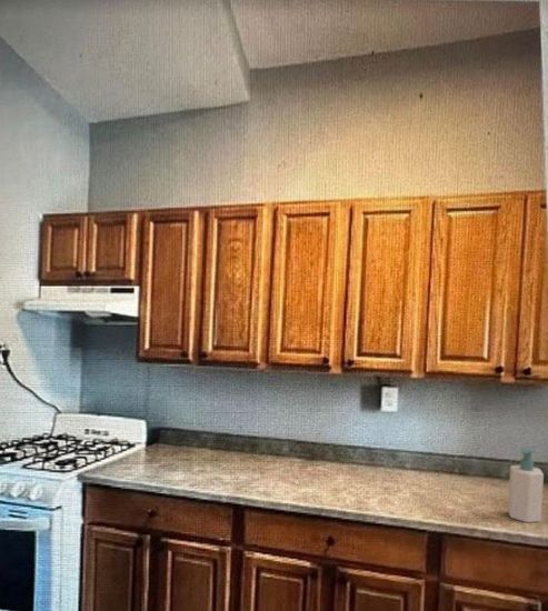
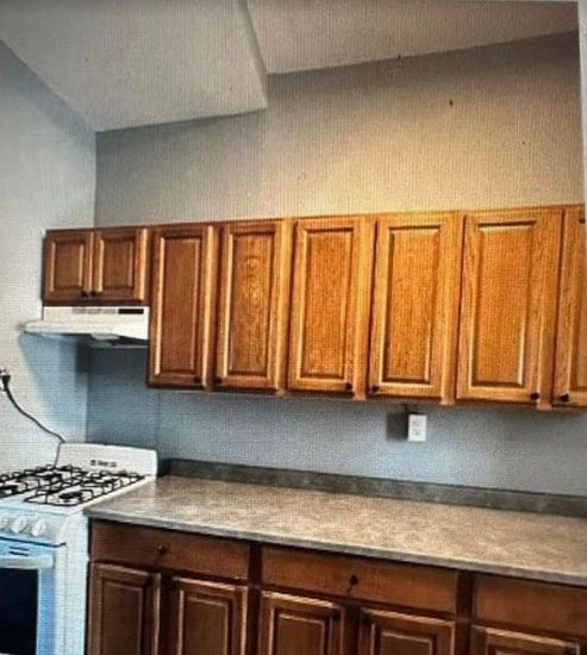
- soap bottle [507,447,545,523]
